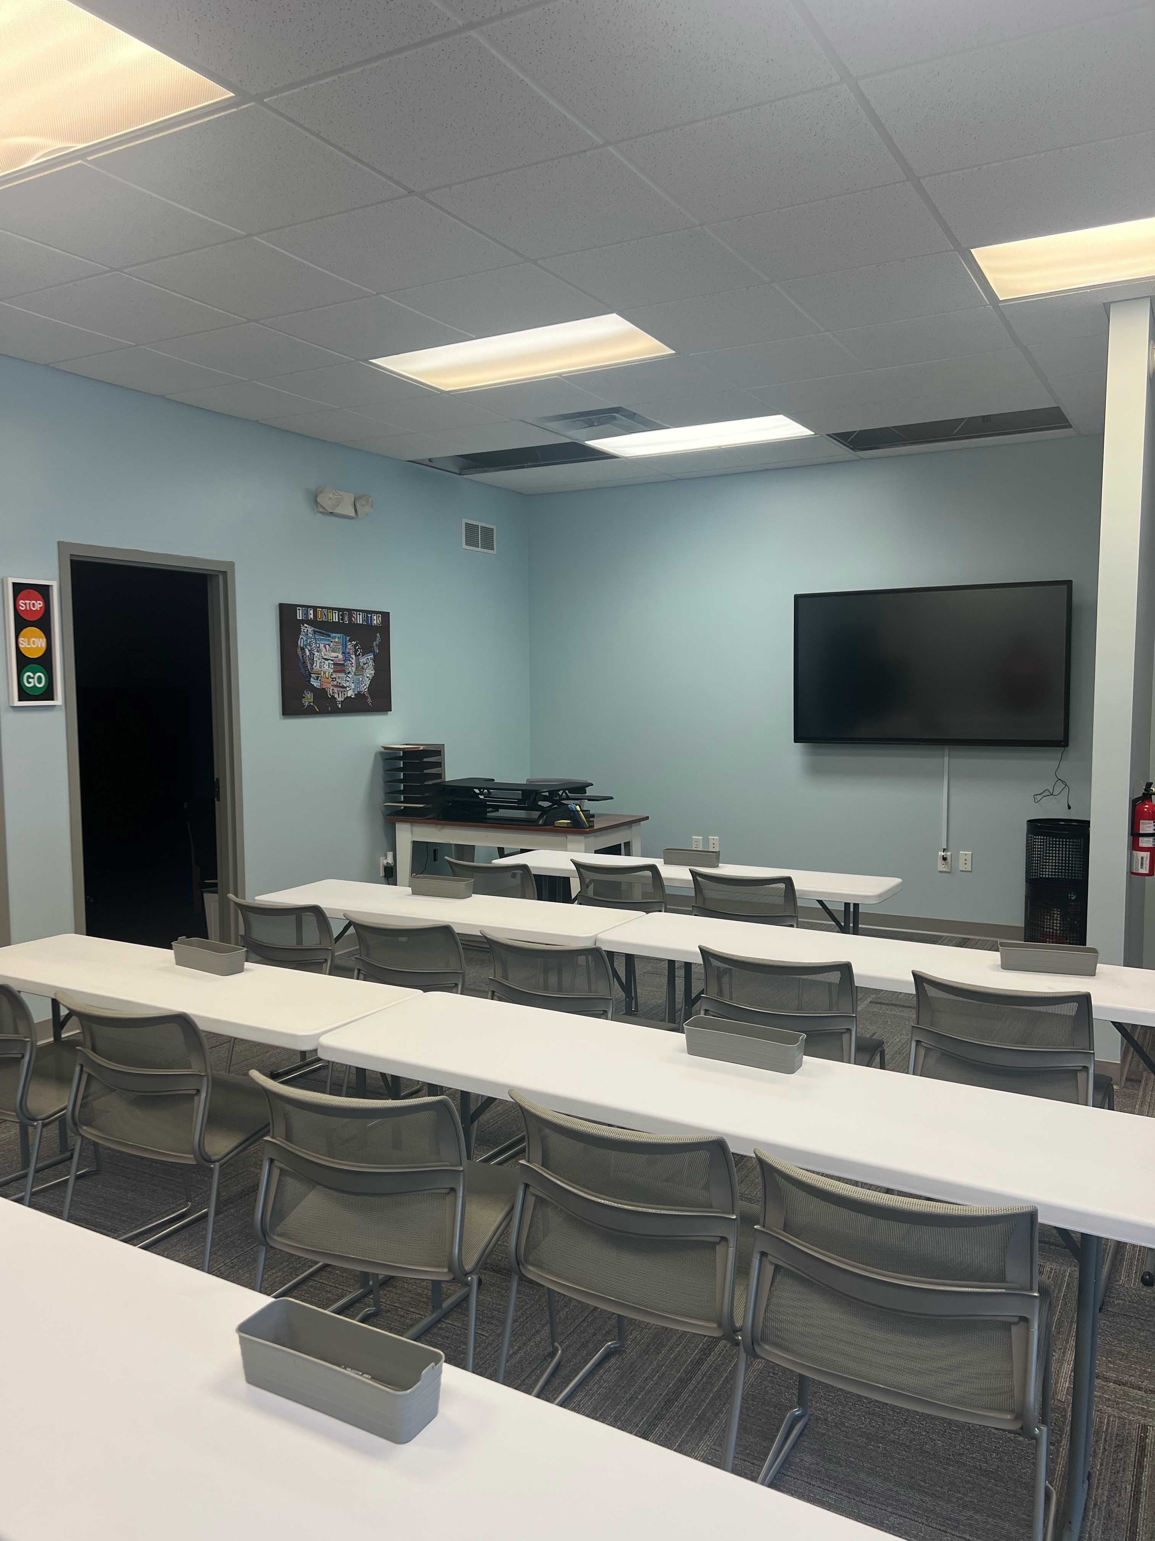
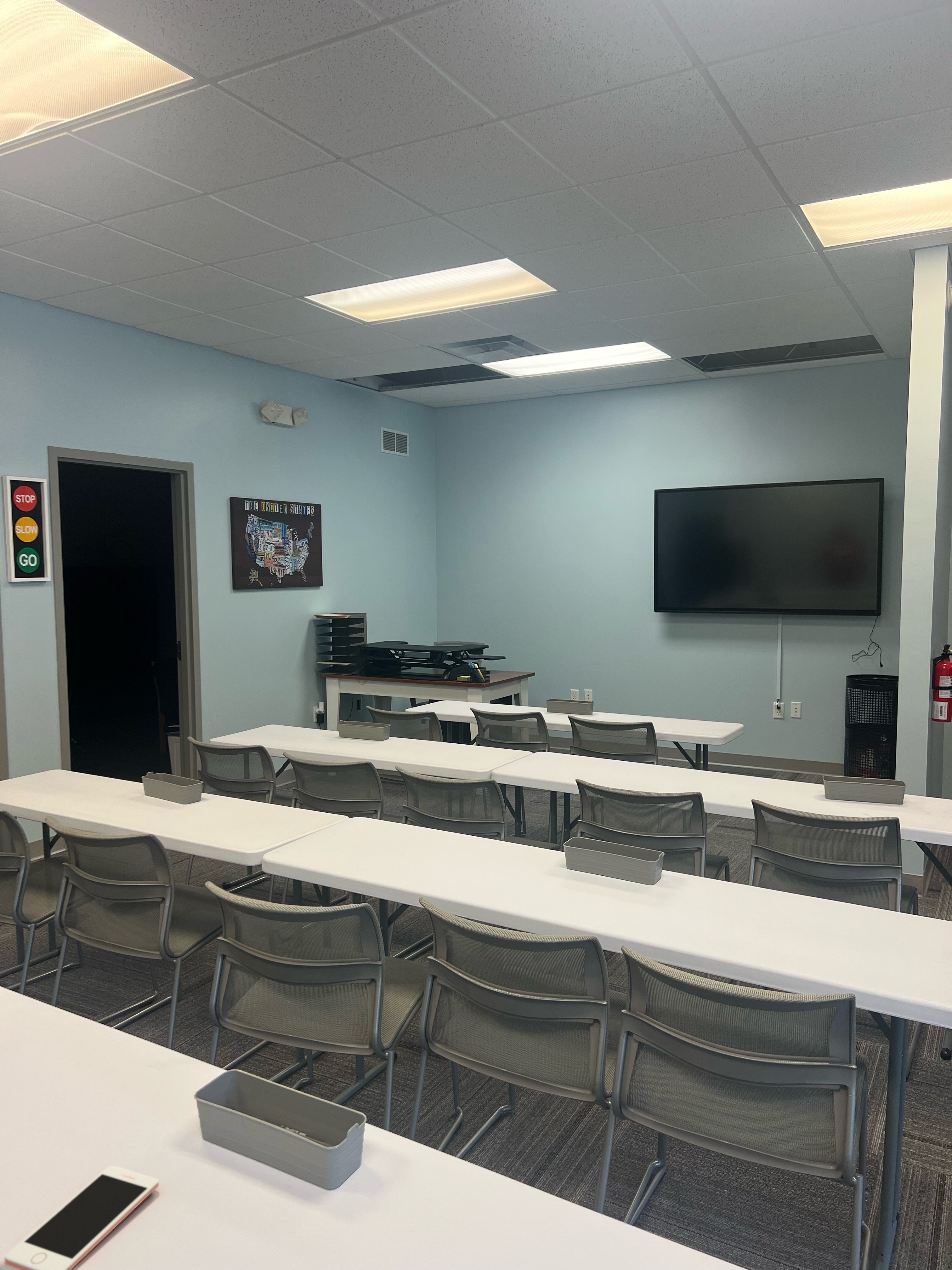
+ cell phone [4,1165,159,1270]
